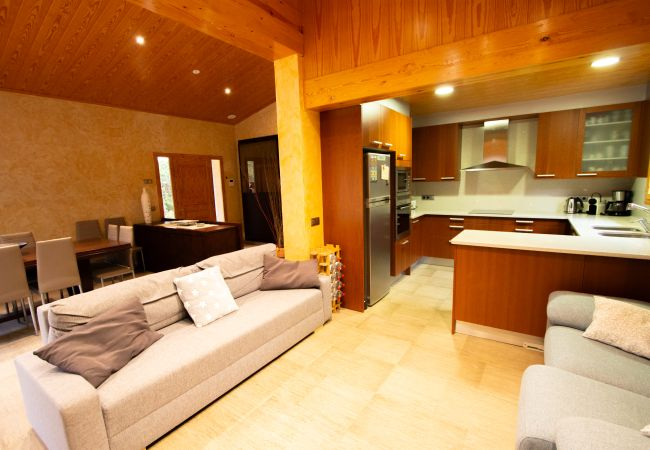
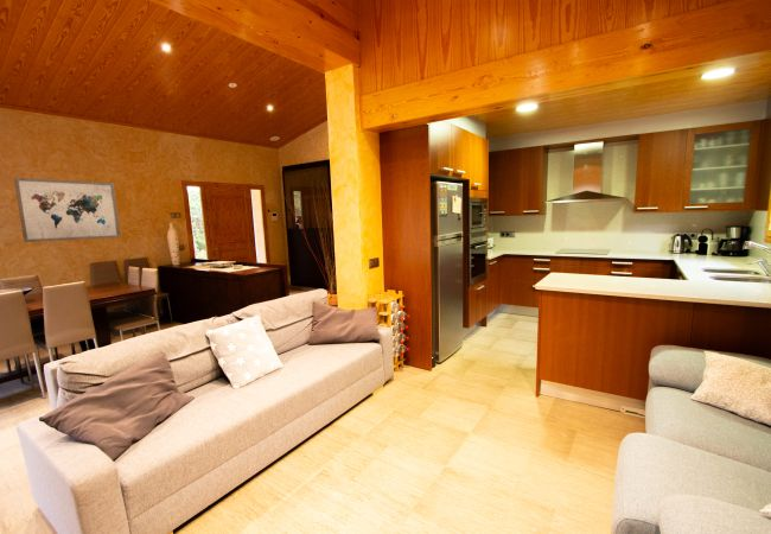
+ wall art [13,177,122,243]
